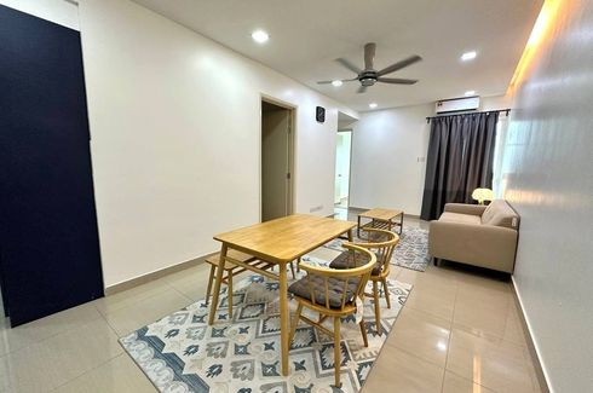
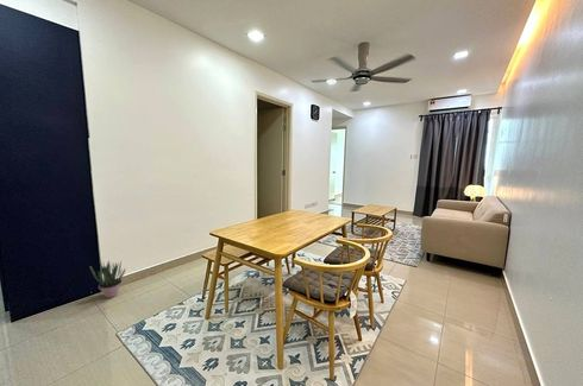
+ potted plant [89,259,126,299]
